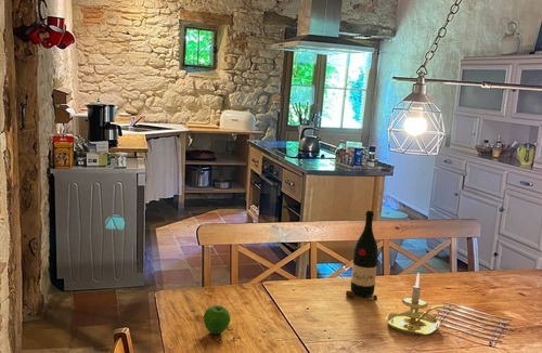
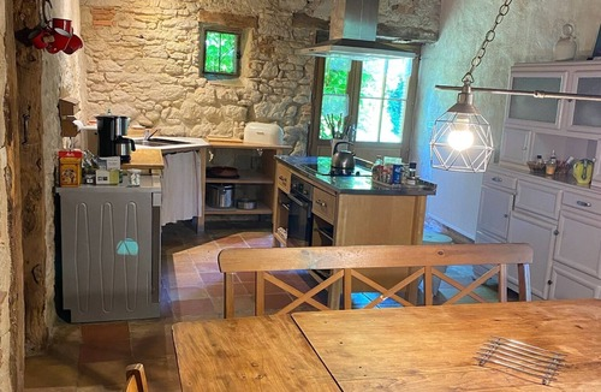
- apple [203,304,232,335]
- wine bottle [345,210,379,302]
- candle holder [385,272,444,337]
